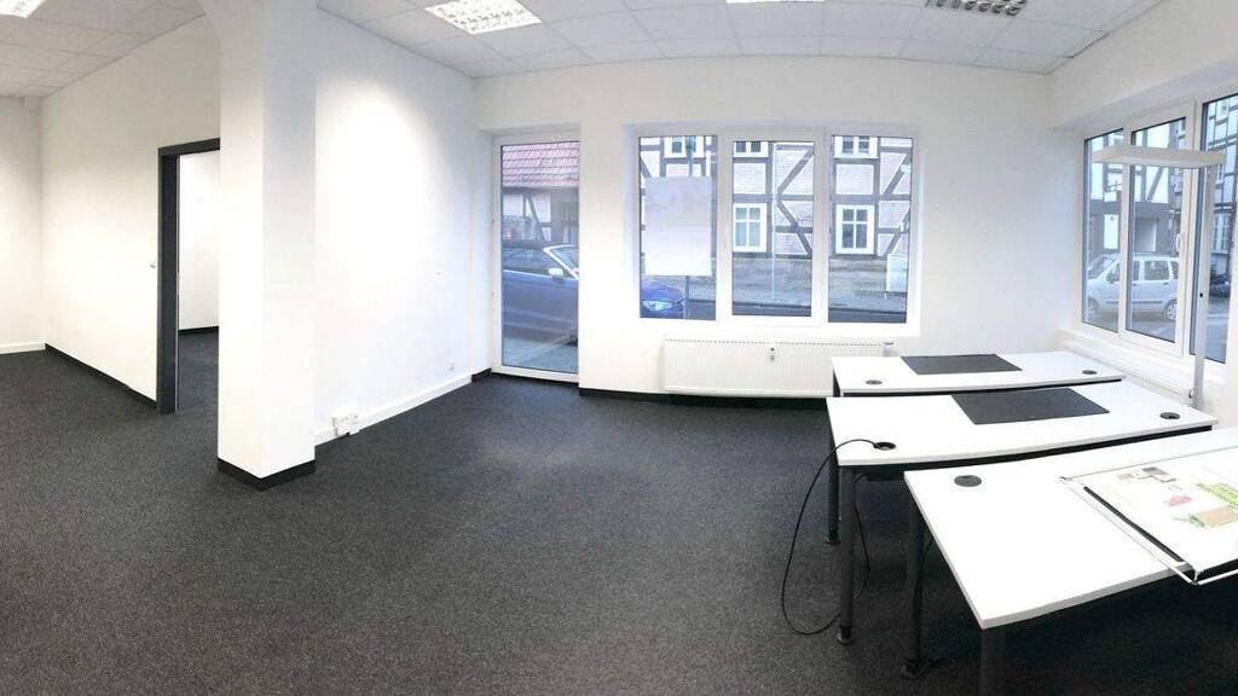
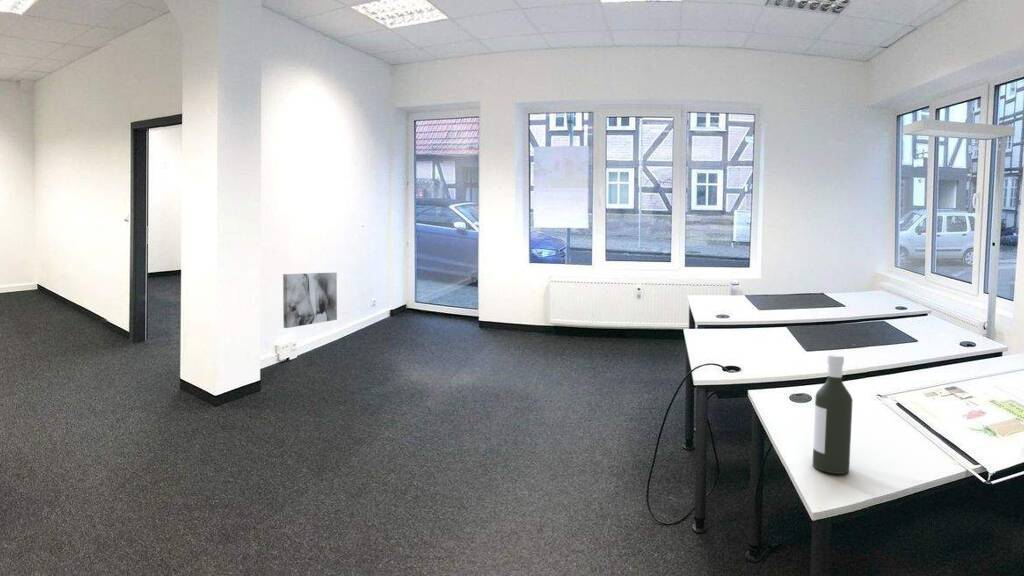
+ wall art [282,272,338,329]
+ bottle [812,354,854,475]
